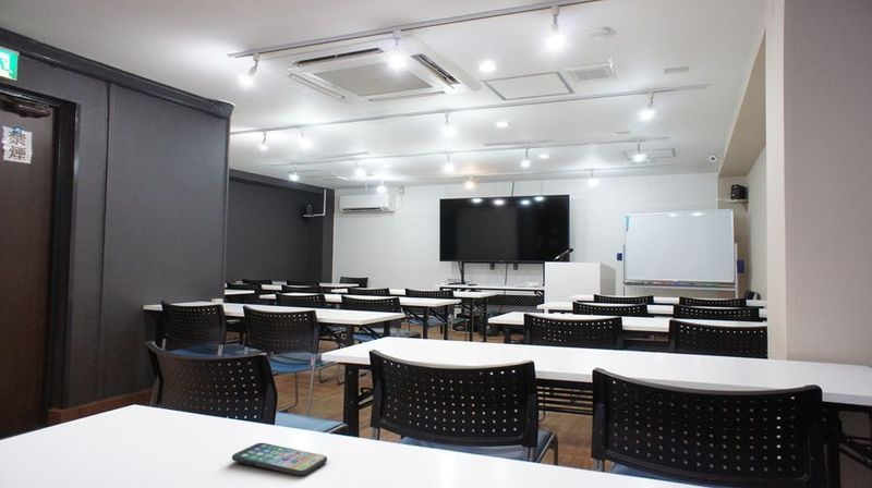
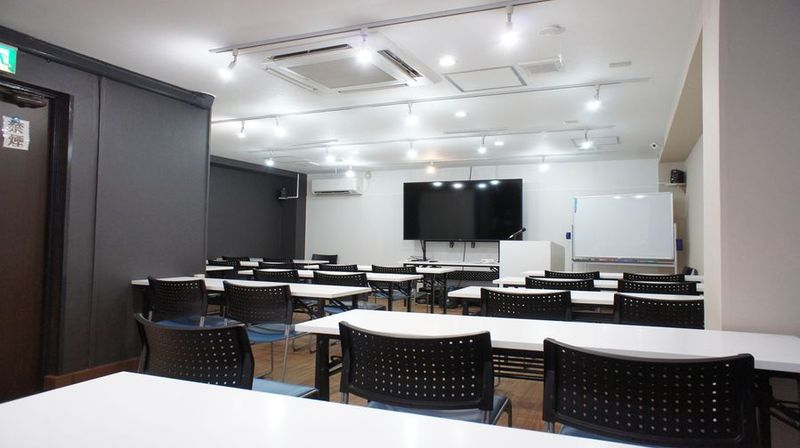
- smartphone [231,442,328,477]
